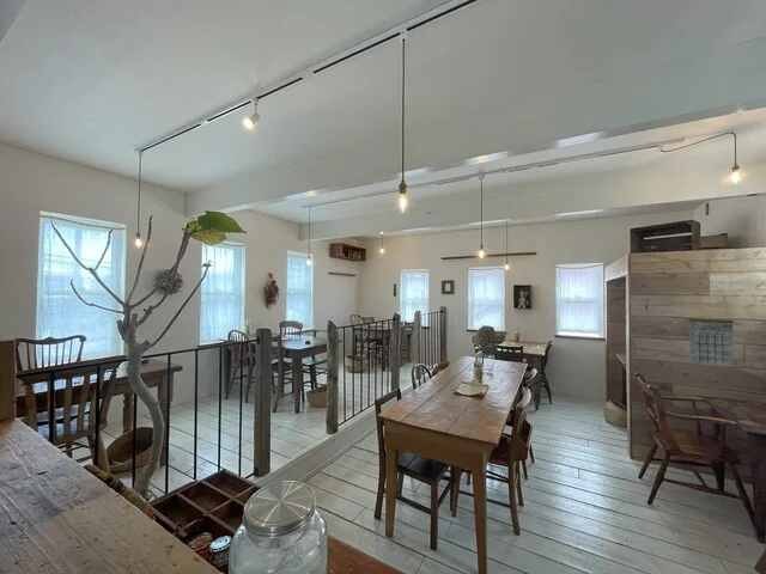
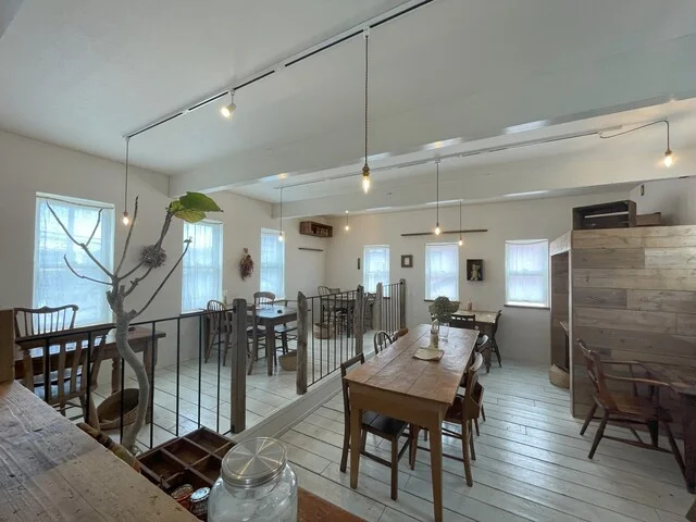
- calendar [688,317,735,367]
